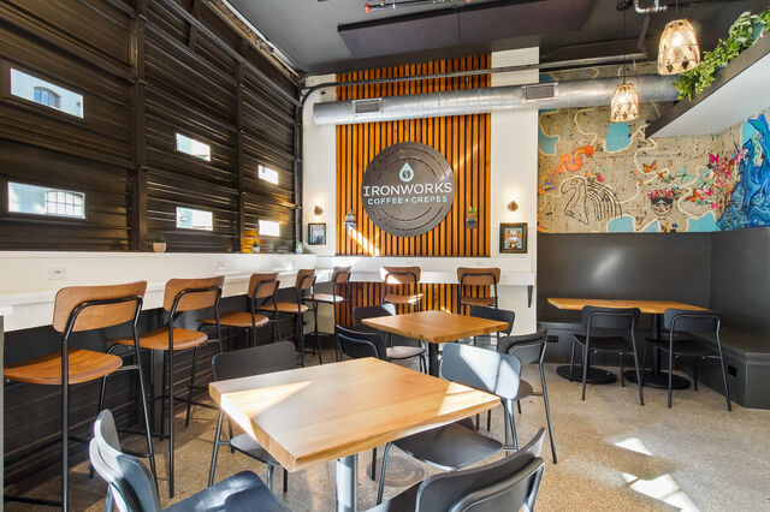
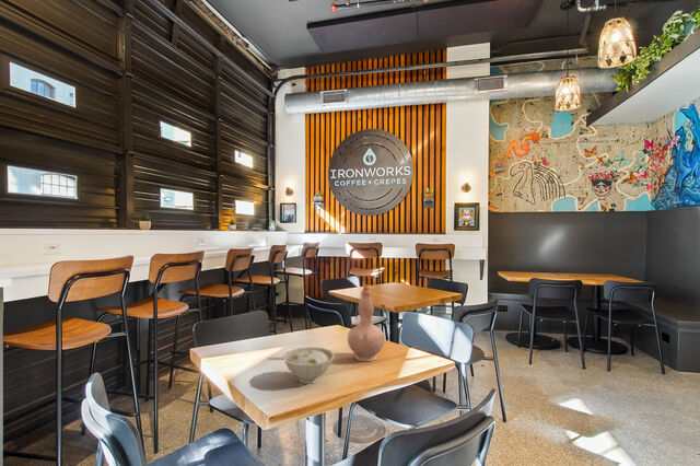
+ vase [347,283,386,362]
+ bowl [281,346,337,385]
